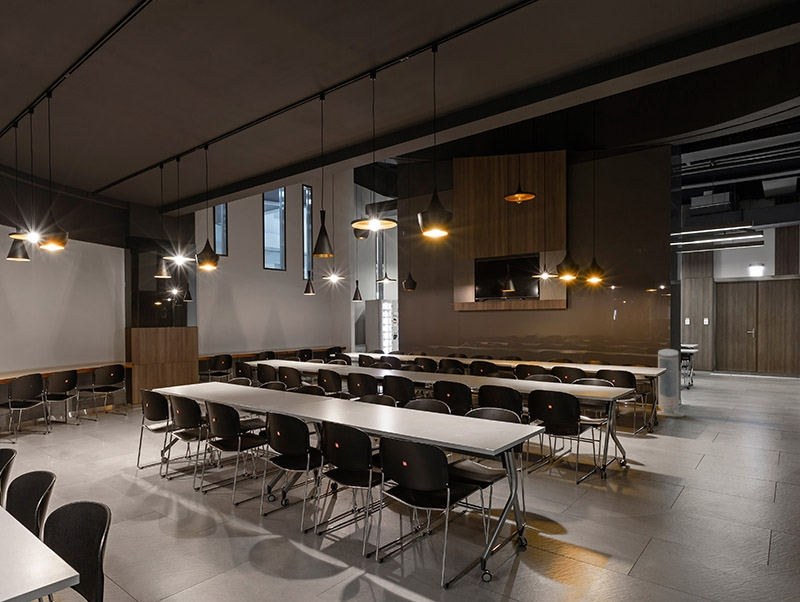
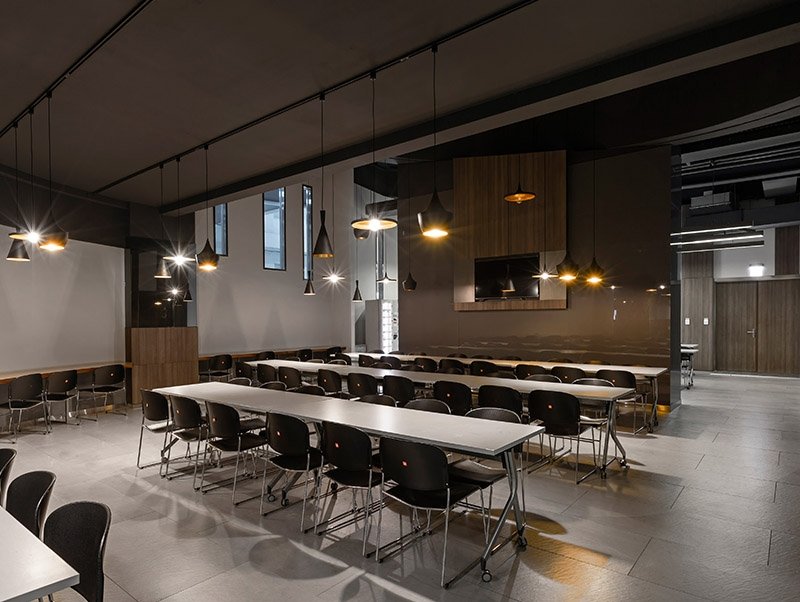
- air purifier [656,348,685,418]
